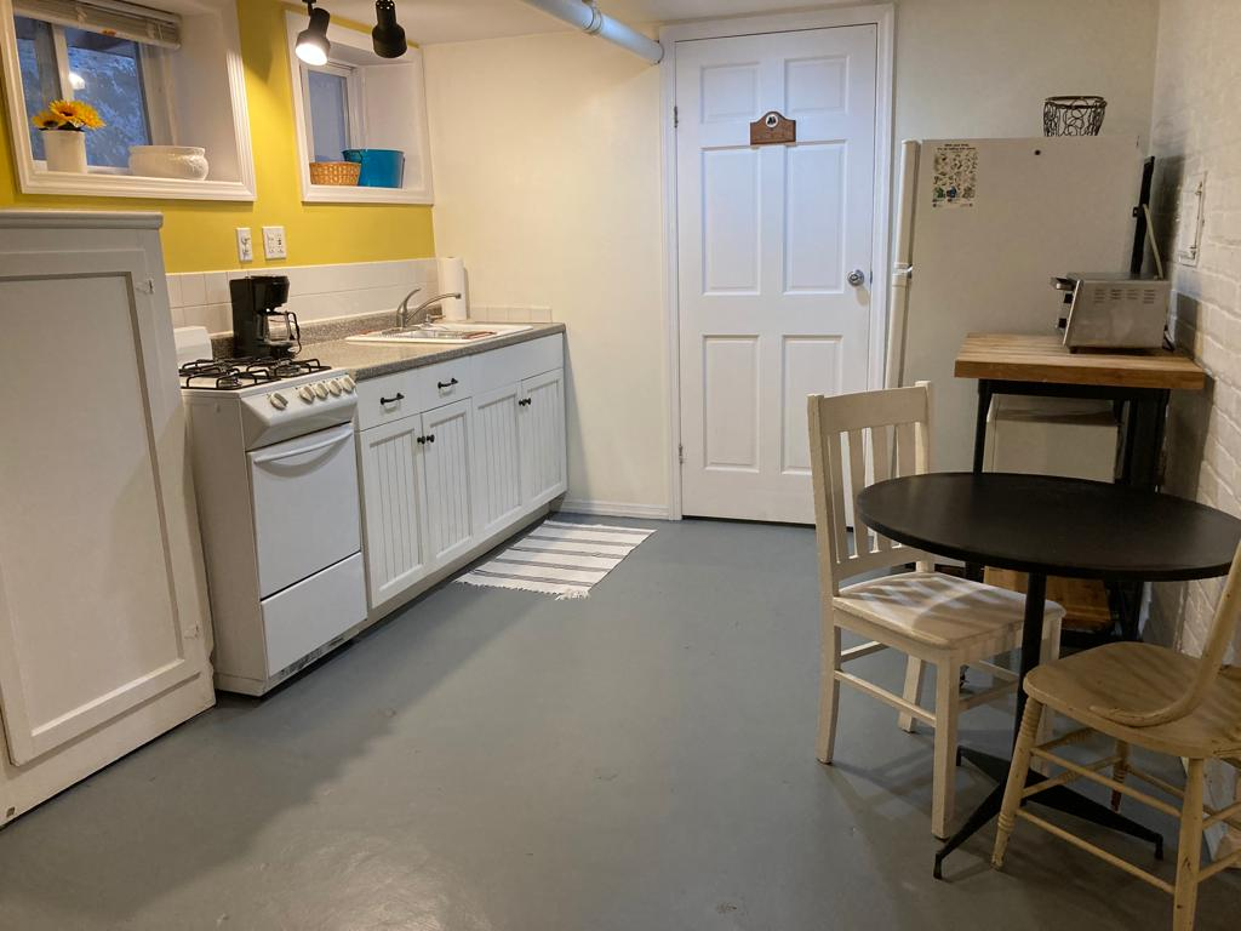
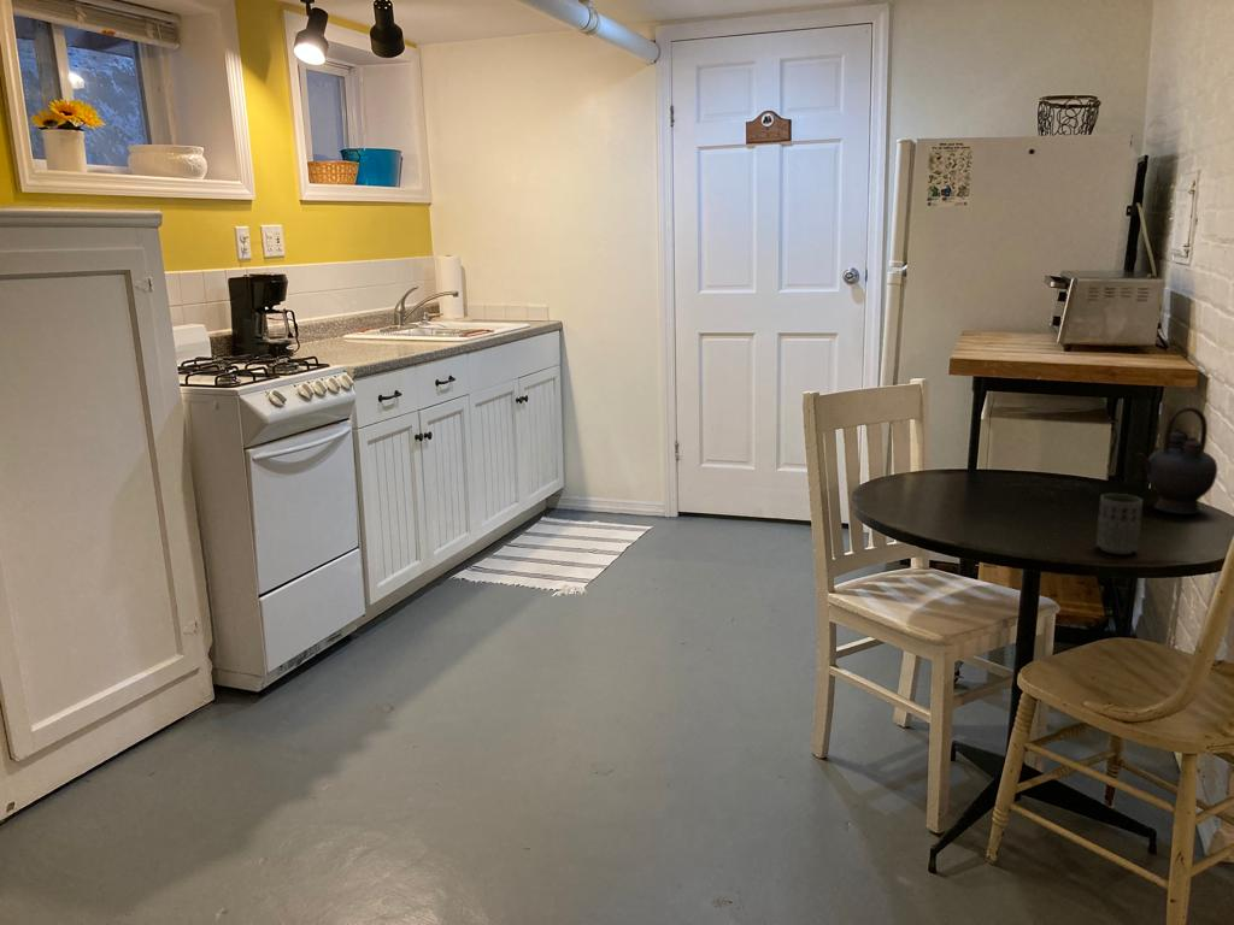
+ teapot [1135,406,1218,515]
+ cup [1095,493,1144,555]
